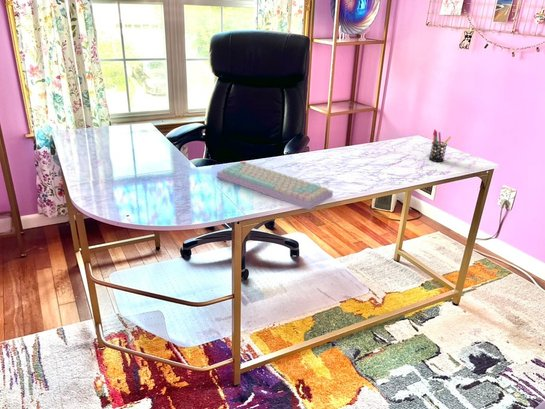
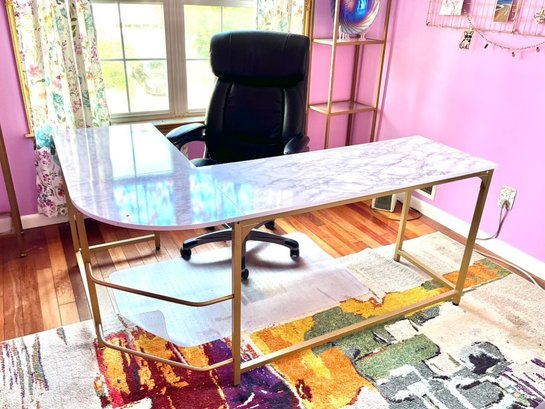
- keyboard [216,160,334,211]
- pen holder [428,129,452,163]
